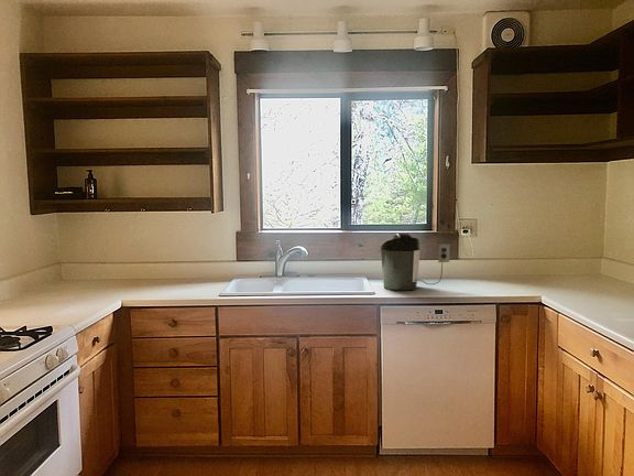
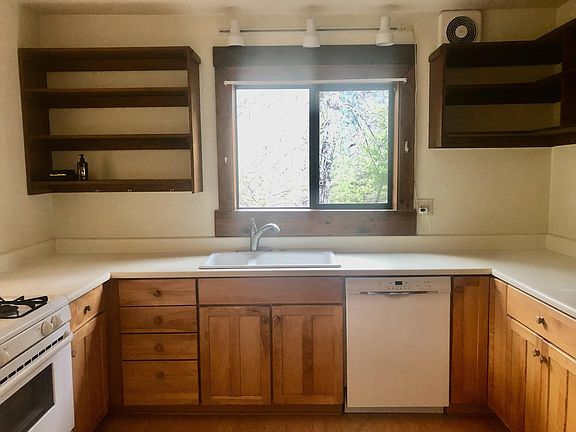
- coffee maker [380,231,450,291]
